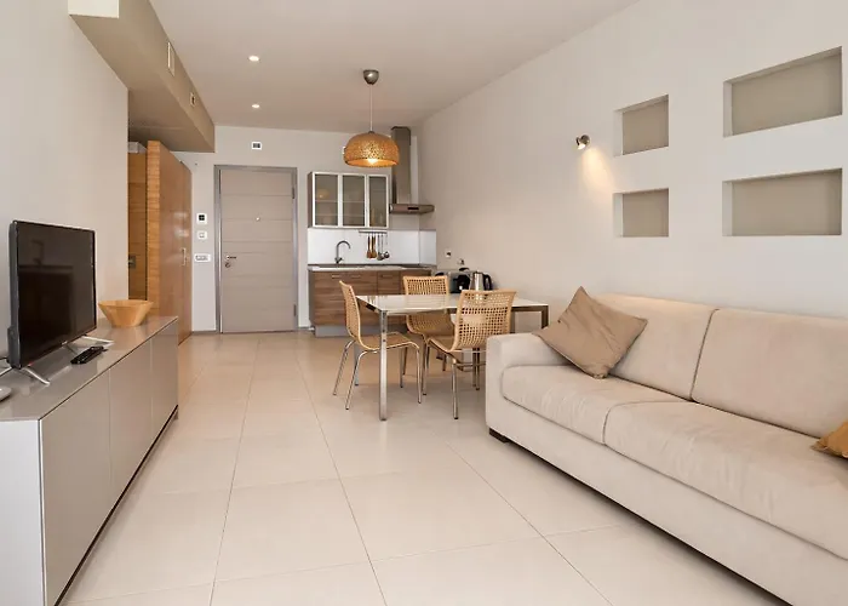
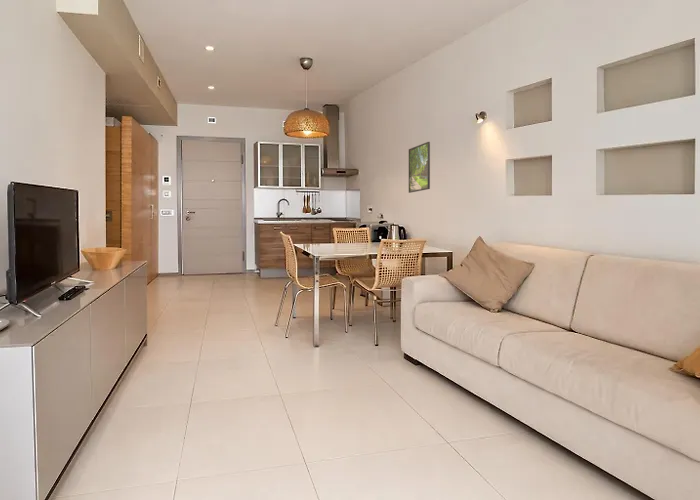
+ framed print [408,141,431,194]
